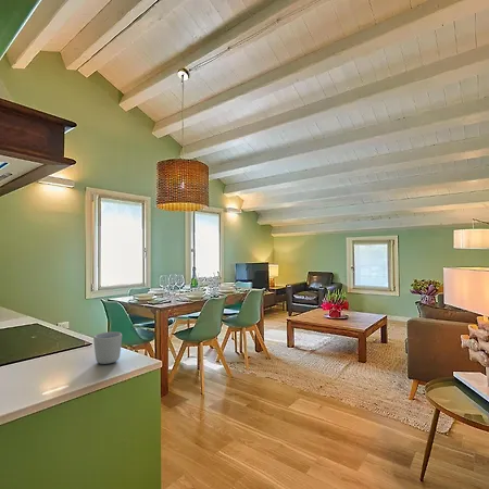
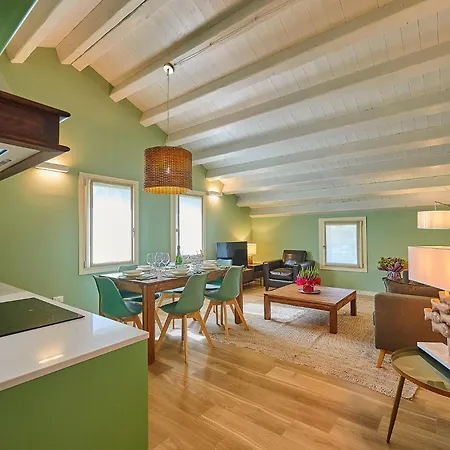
- mug [92,330,123,365]
